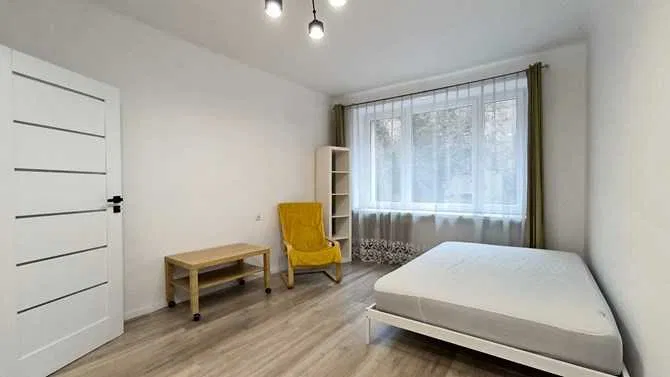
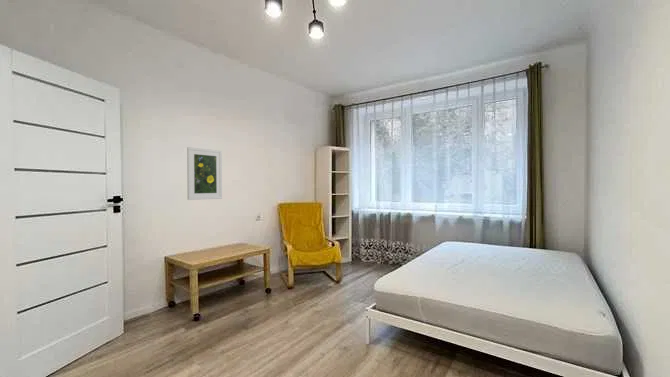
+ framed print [186,146,223,201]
